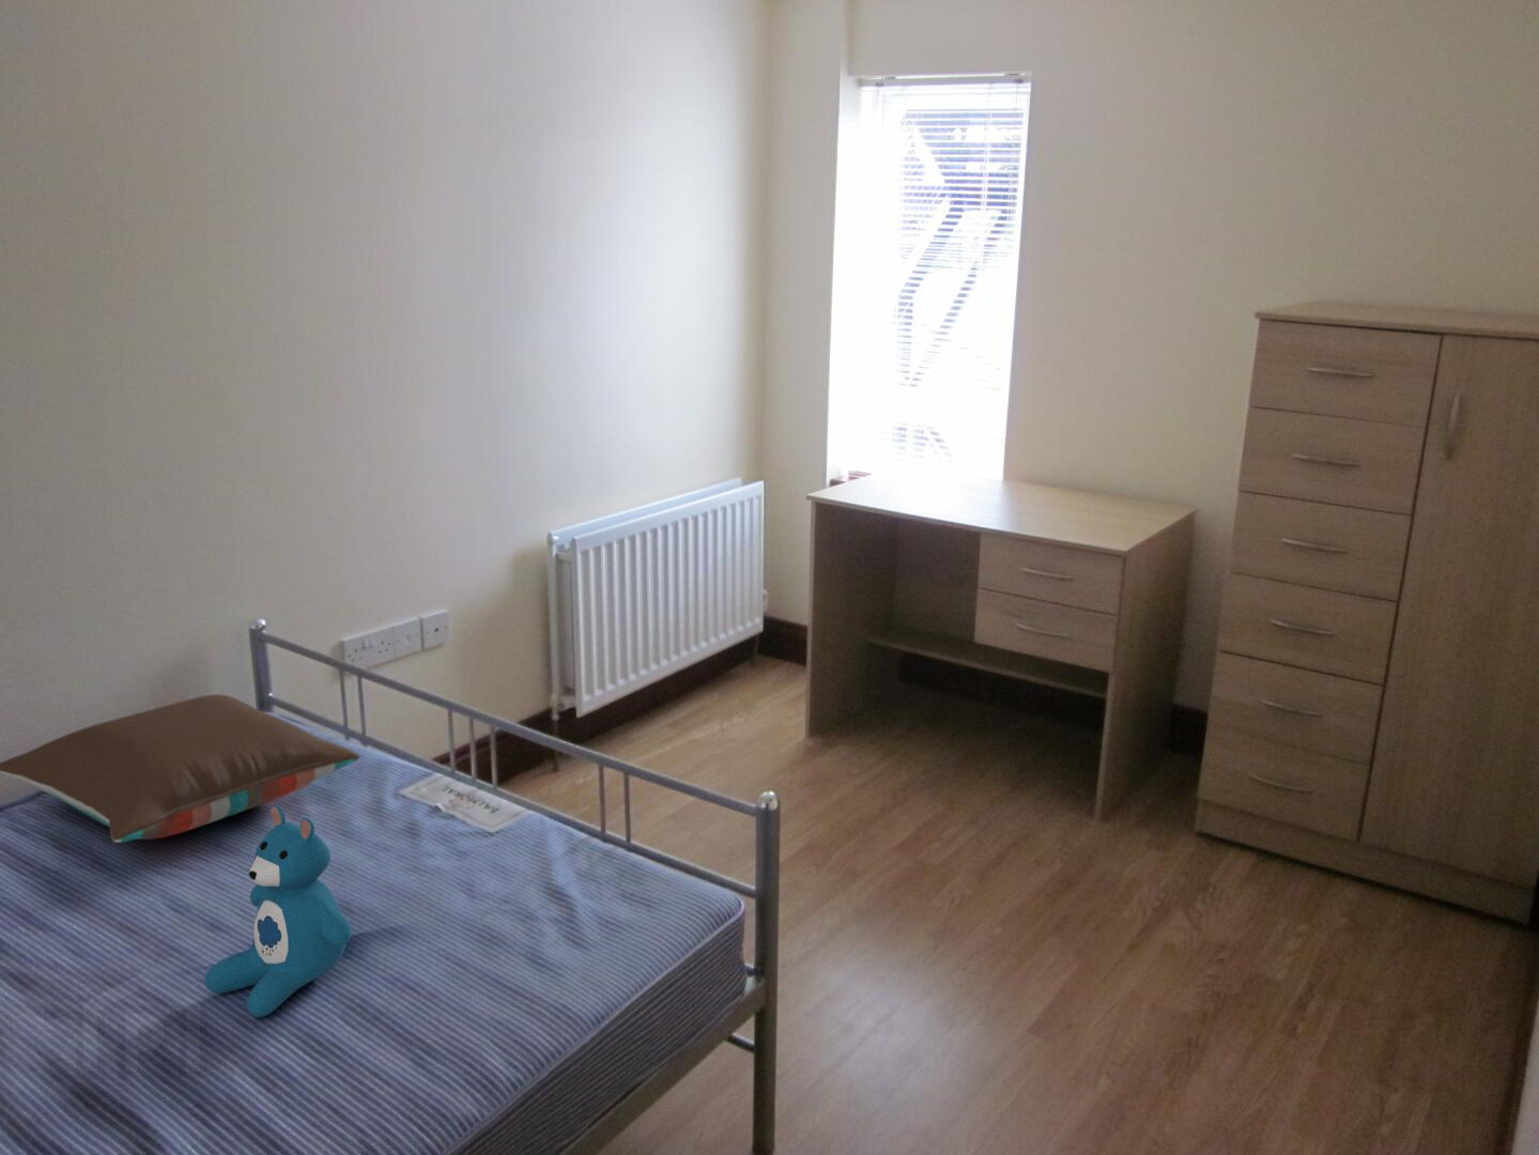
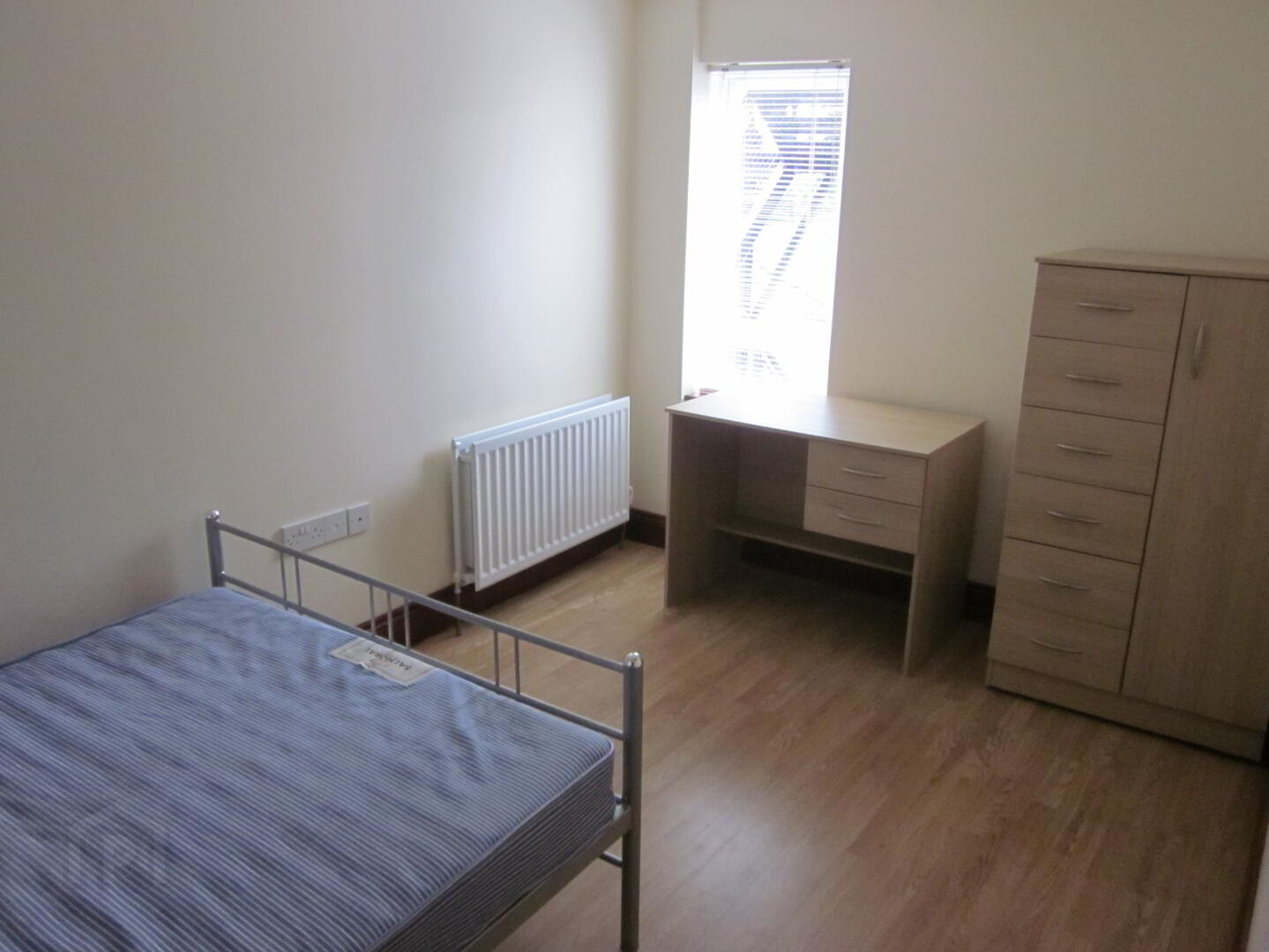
- pillow [0,694,360,843]
- teddy bear [204,804,353,1018]
